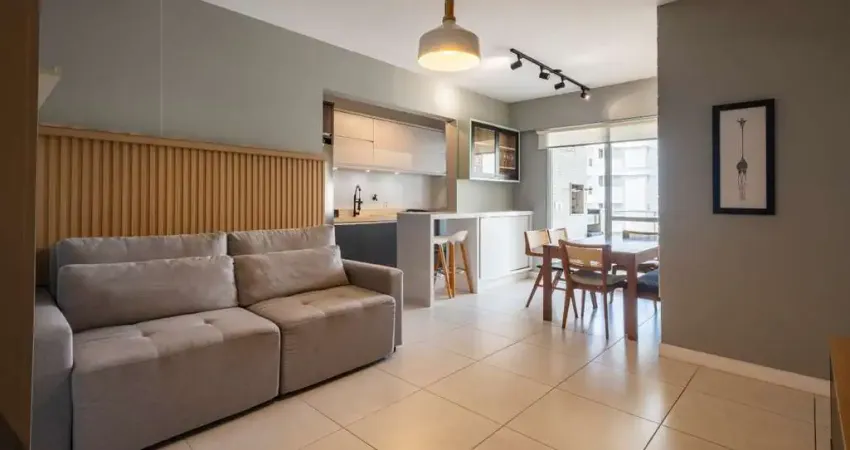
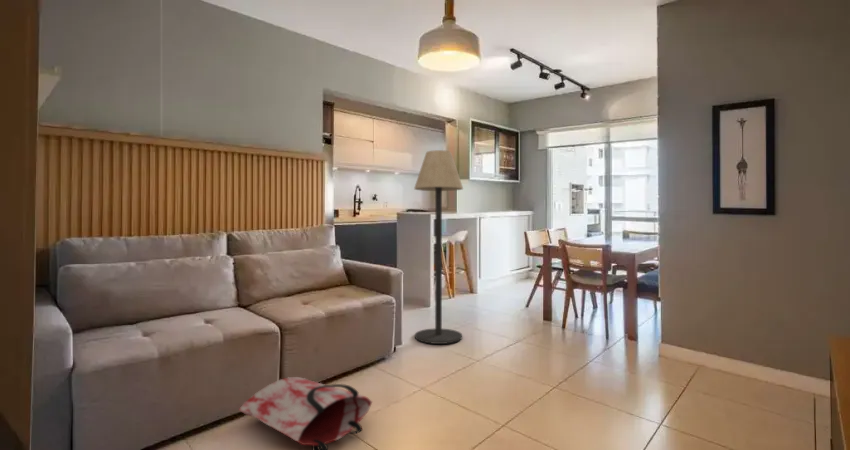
+ bag [238,376,373,450]
+ floor lamp [413,149,464,345]
